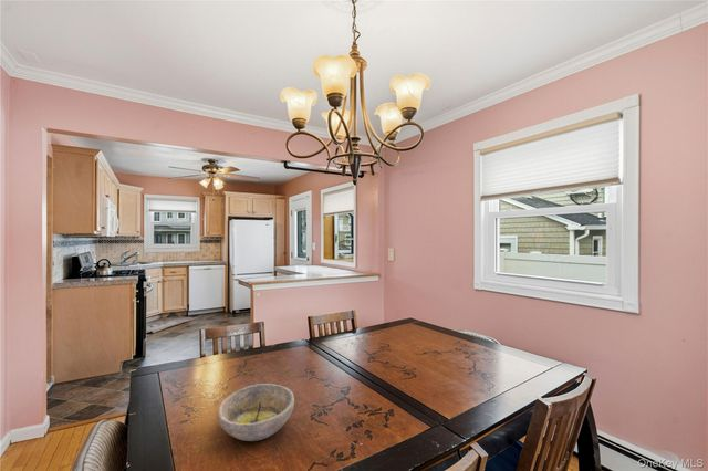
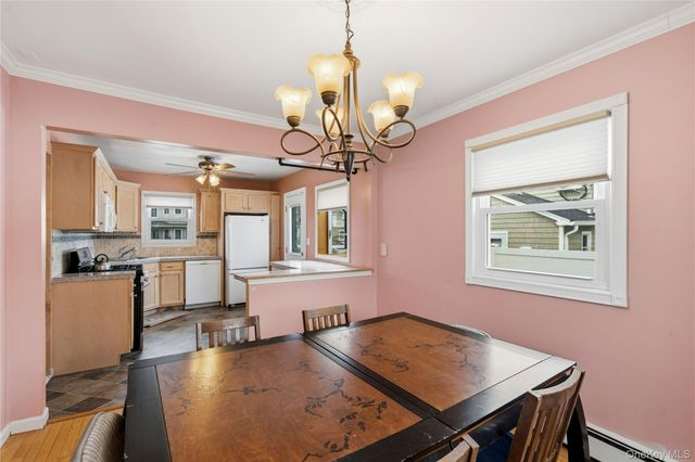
- bowl [216,383,295,442]
